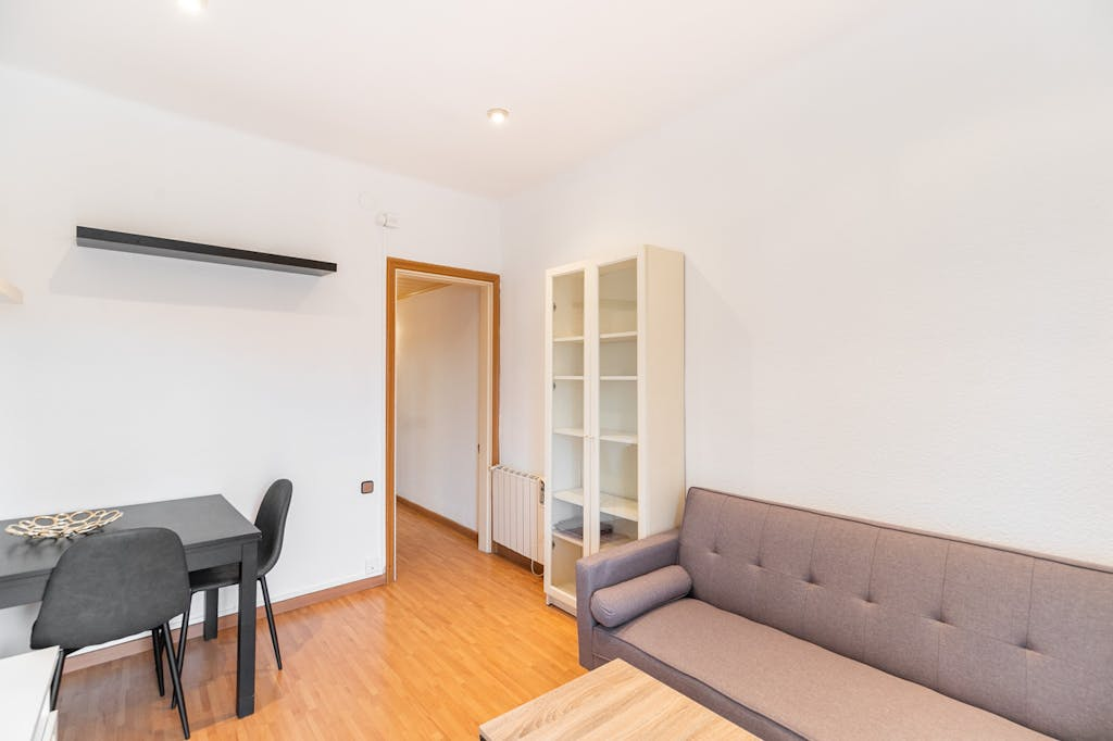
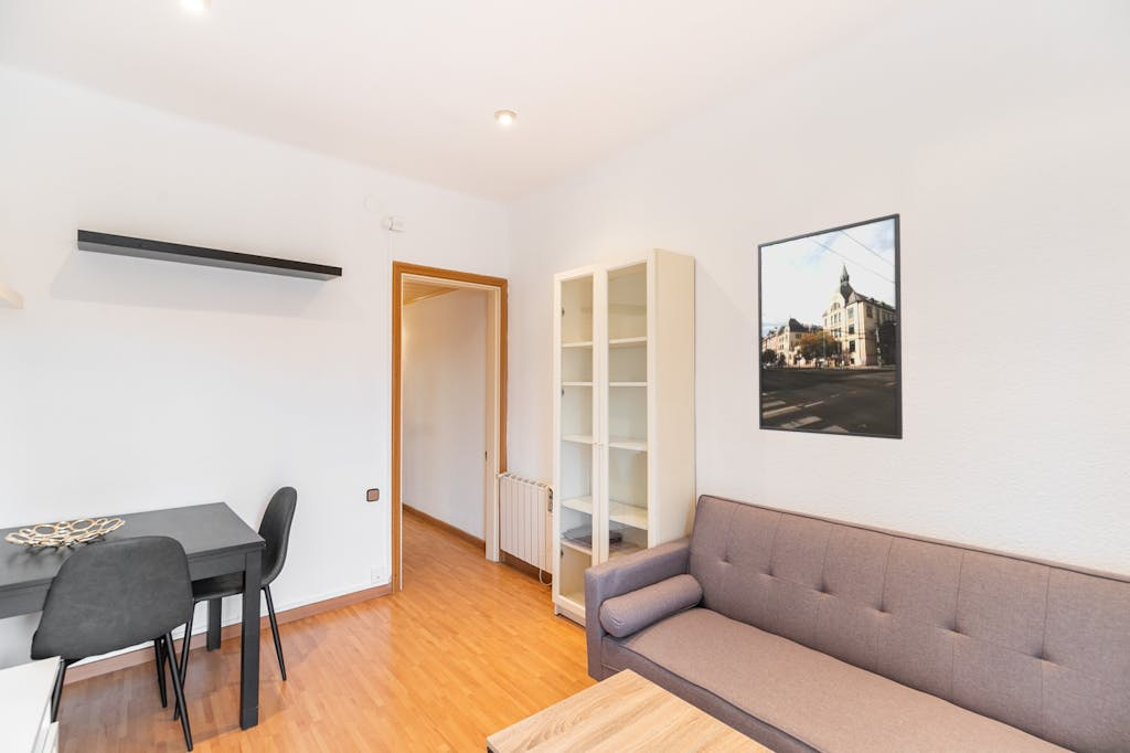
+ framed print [757,212,904,441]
